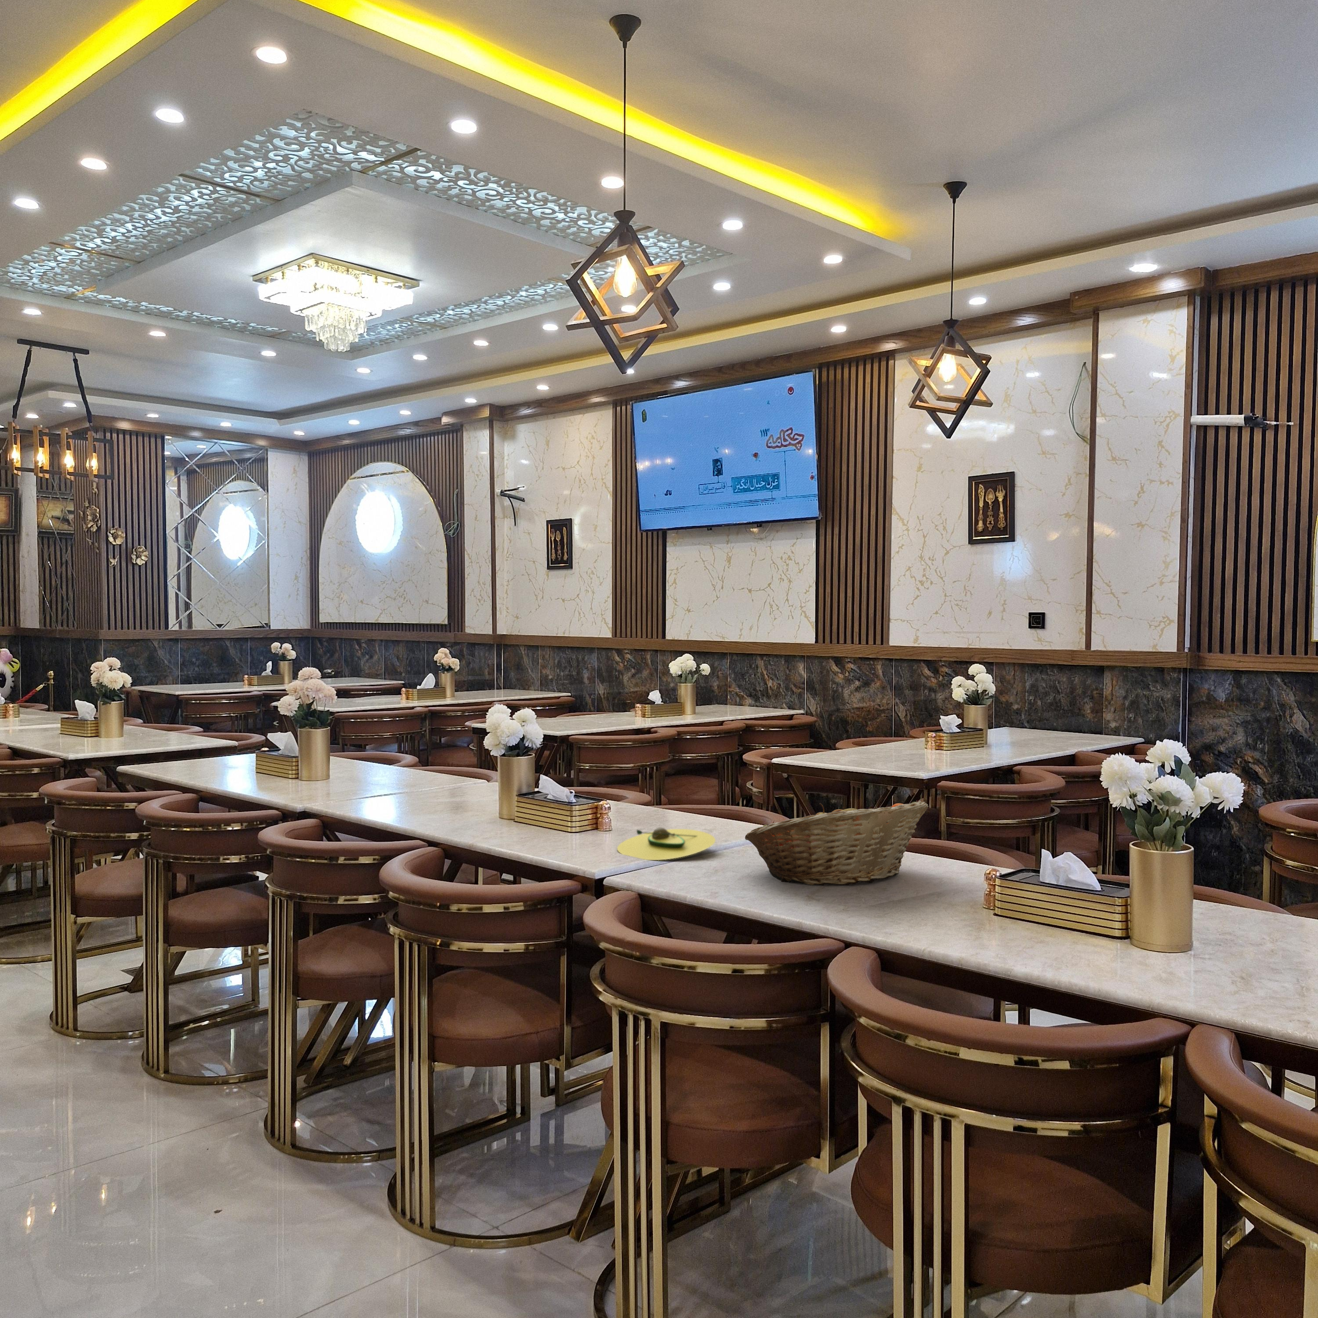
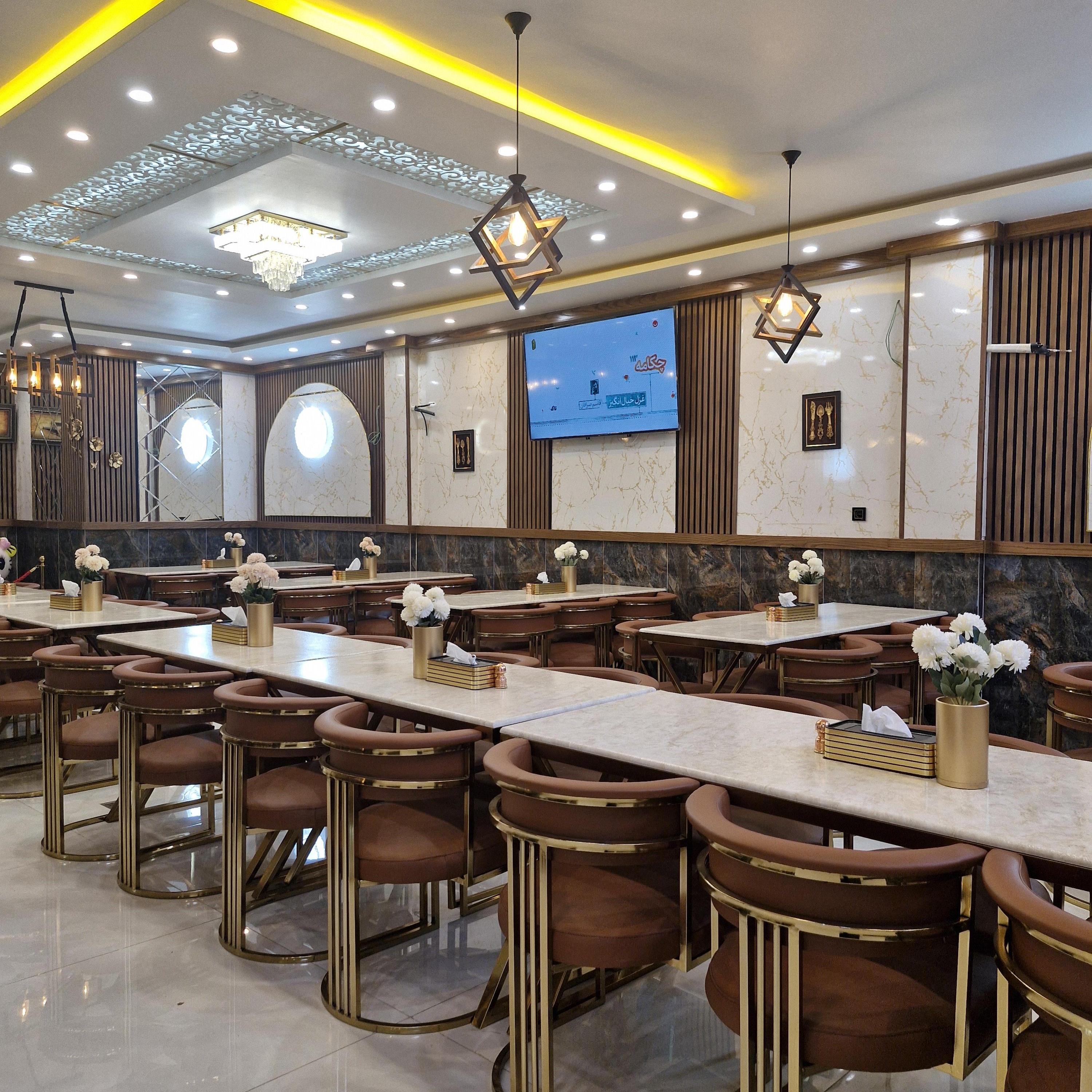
- fruit basket [745,800,928,886]
- avocado [617,827,716,861]
